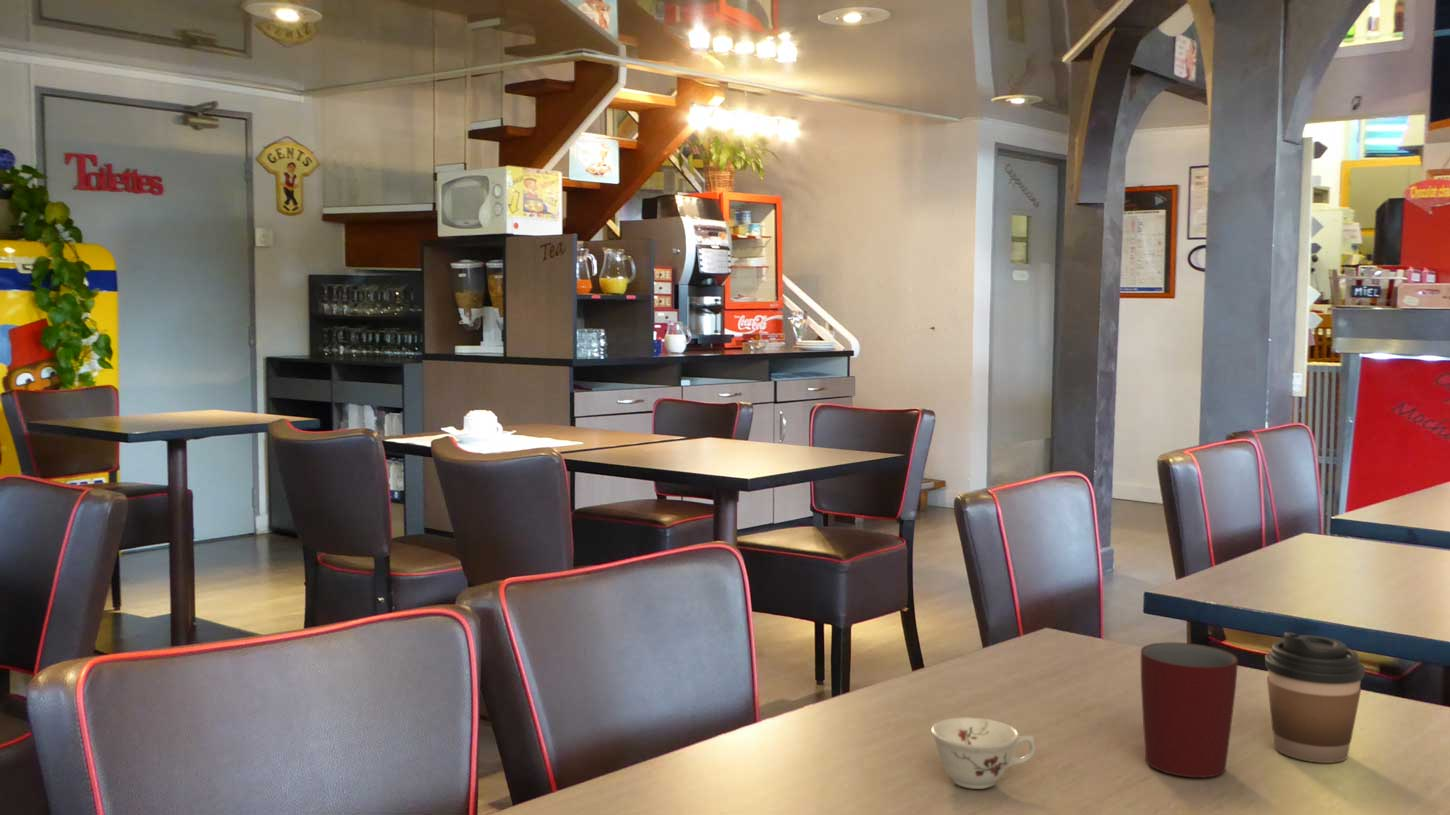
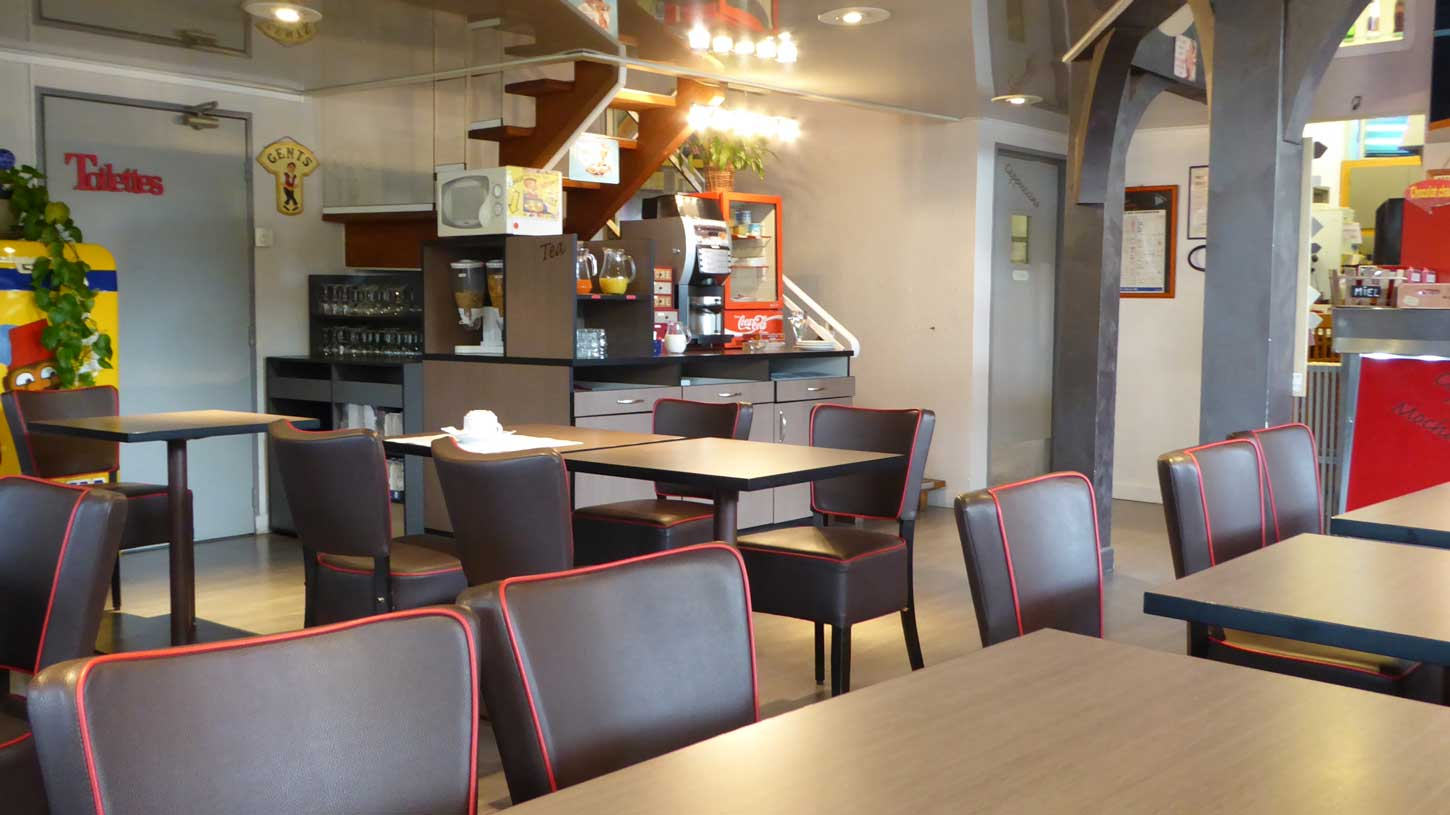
- mug [1140,641,1239,778]
- coffee cup [1264,631,1366,764]
- teacup [930,716,1037,790]
